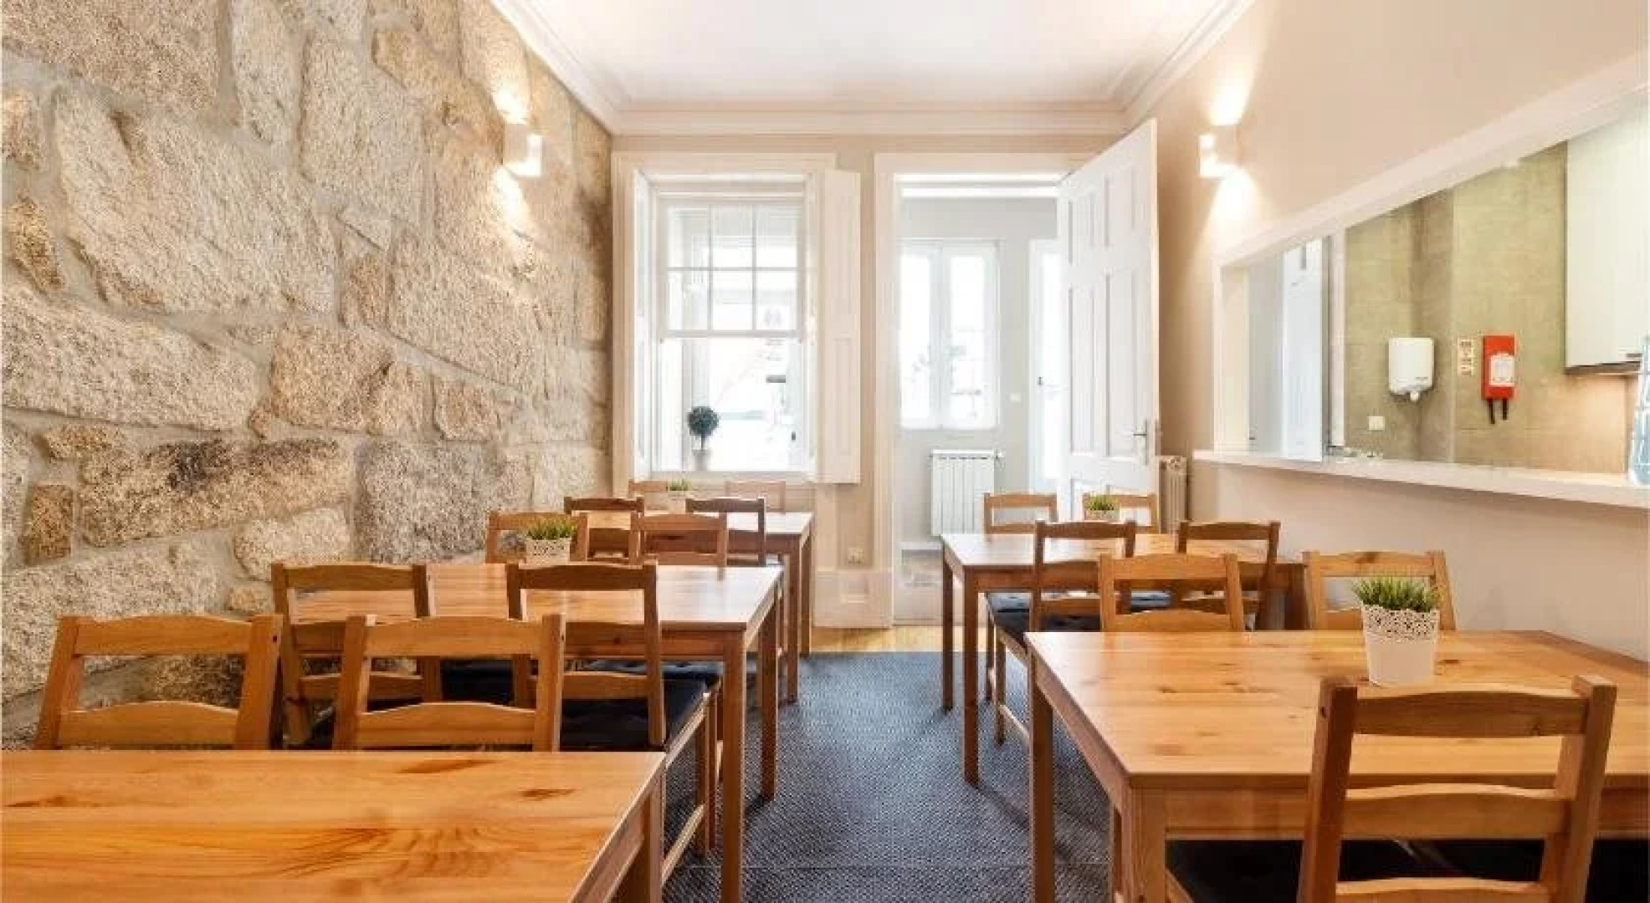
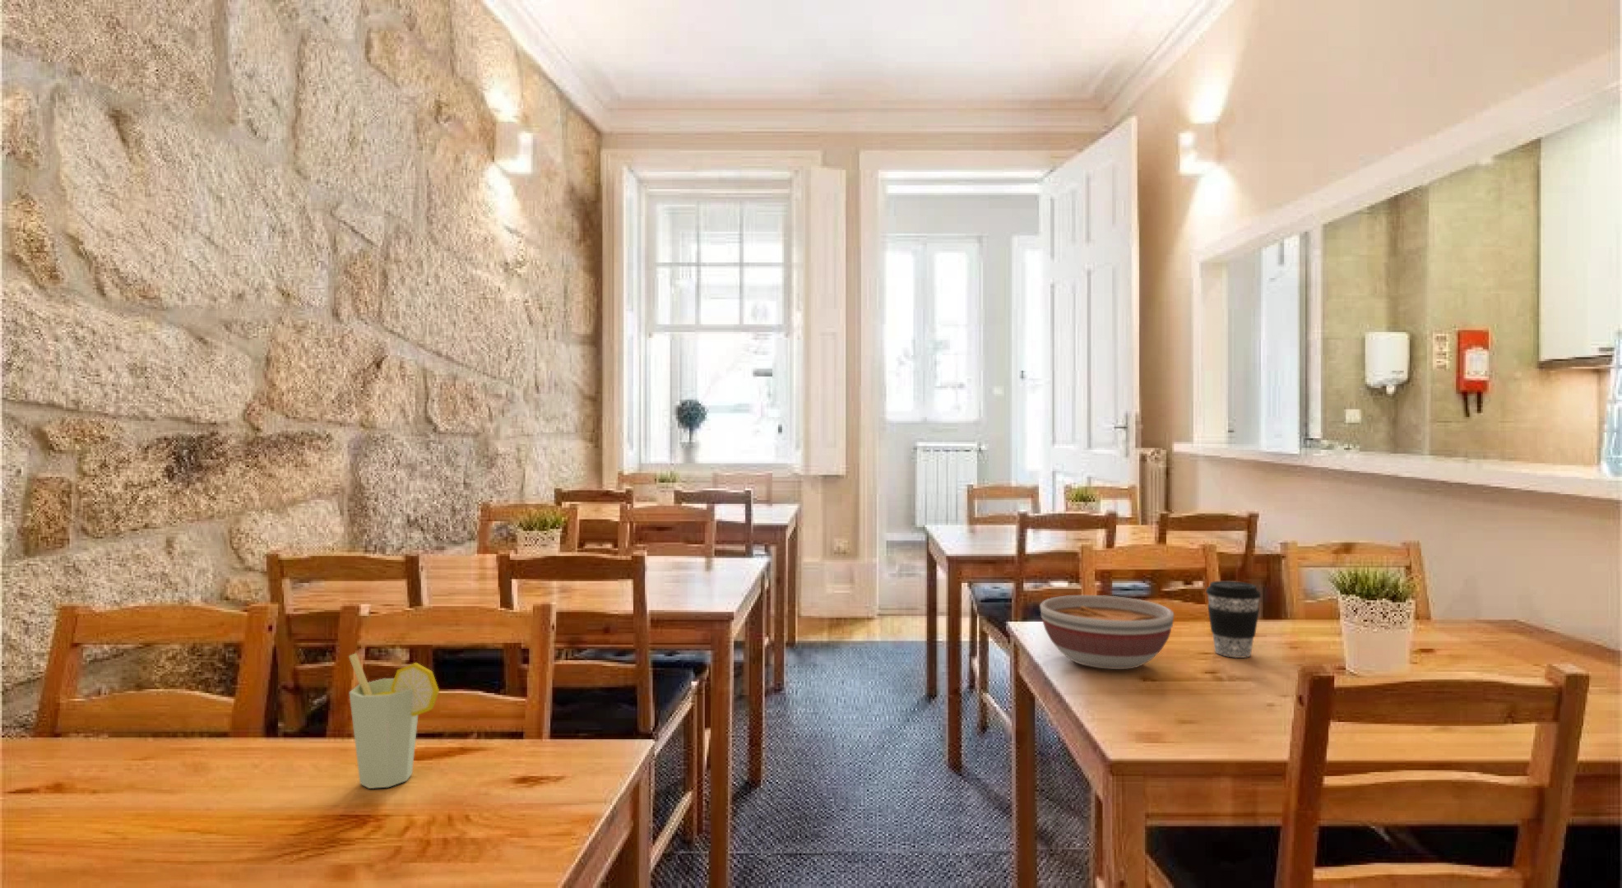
+ coffee cup [1205,581,1262,658]
+ cup [348,652,440,790]
+ bowl [1040,595,1175,670]
